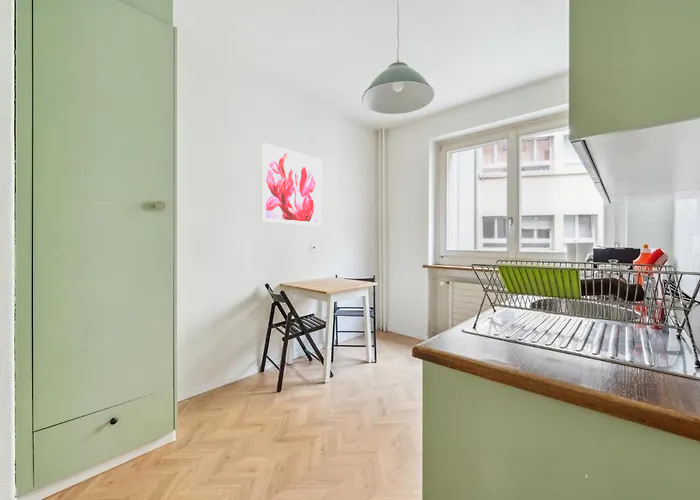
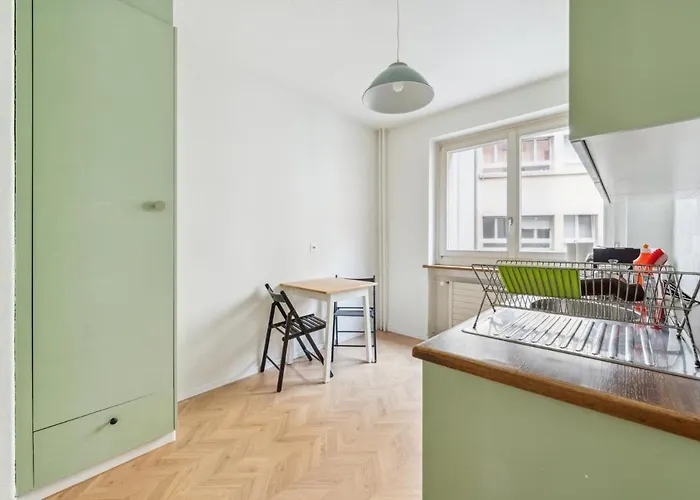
- wall art [260,142,322,227]
